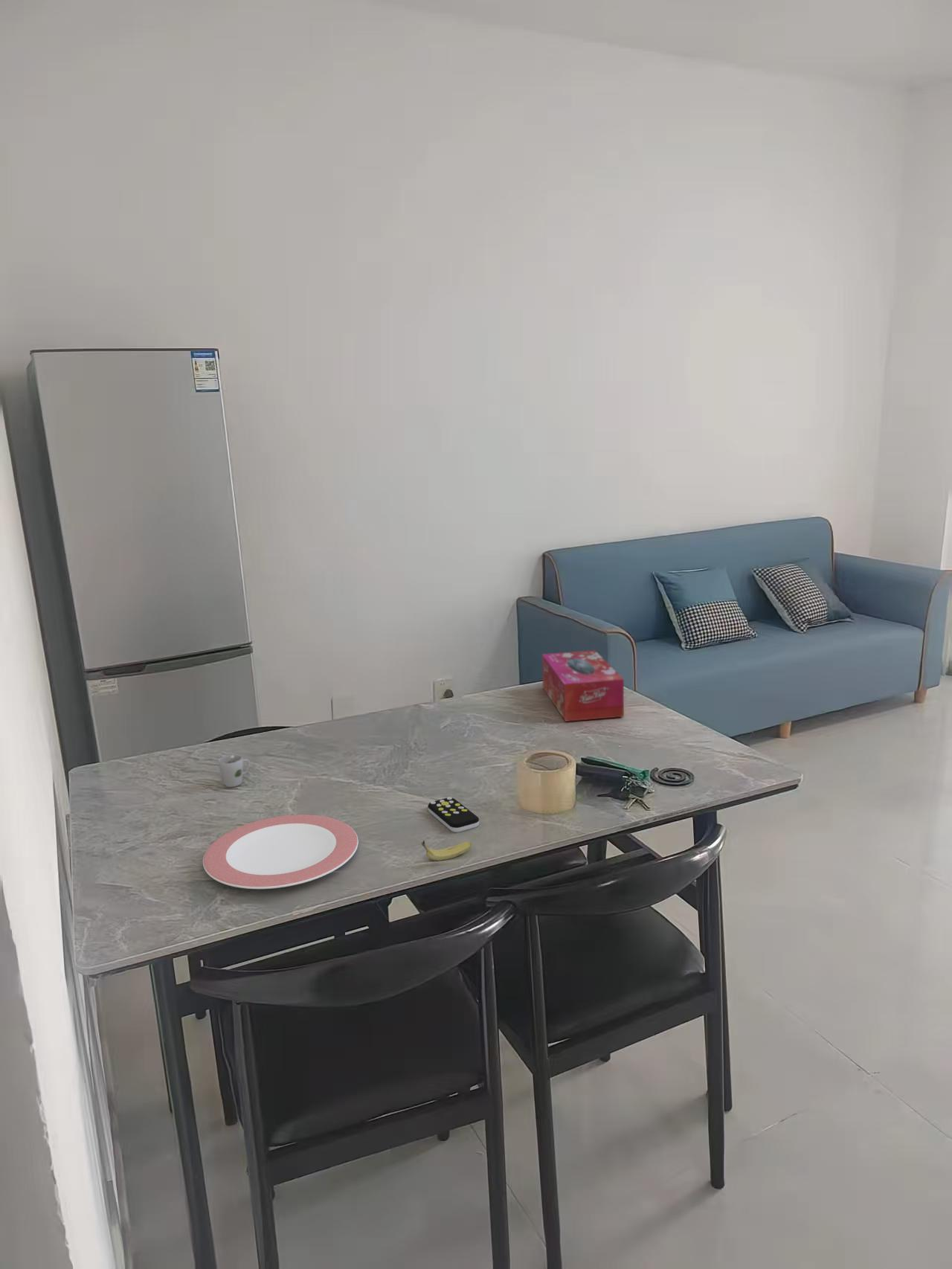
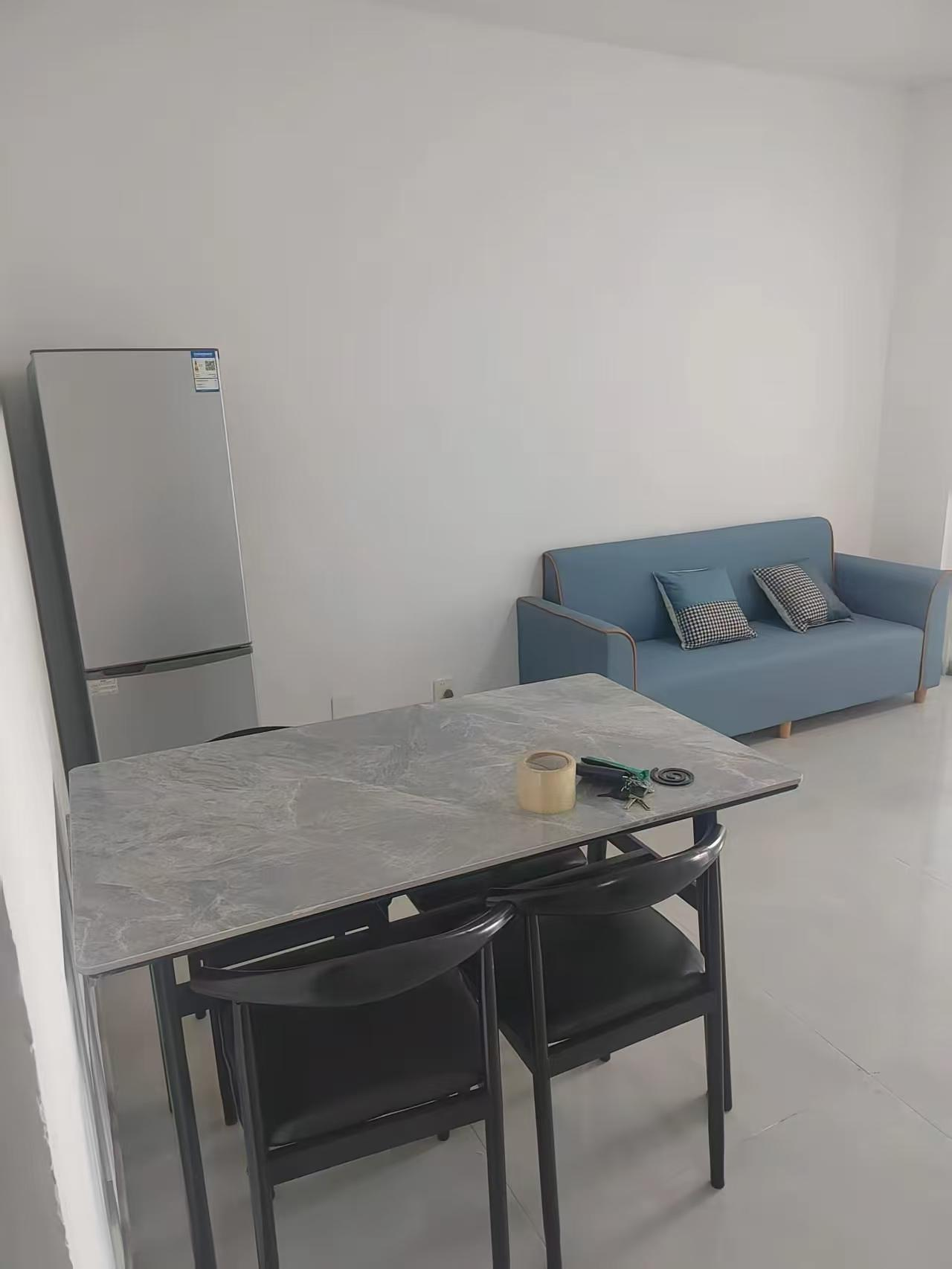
- tissue box [541,649,625,722]
- cup [217,754,251,788]
- remote control [427,797,480,833]
- plate [202,814,359,890]
- banana [421,840,472,861]
